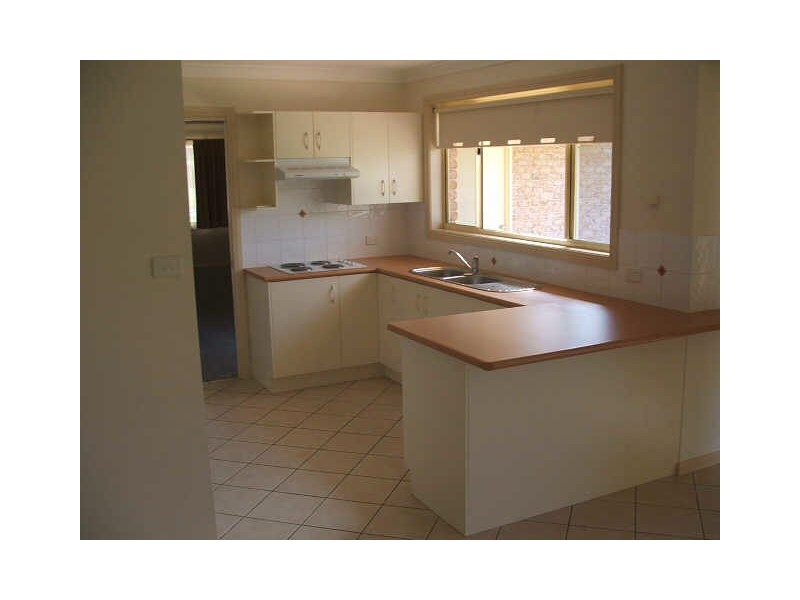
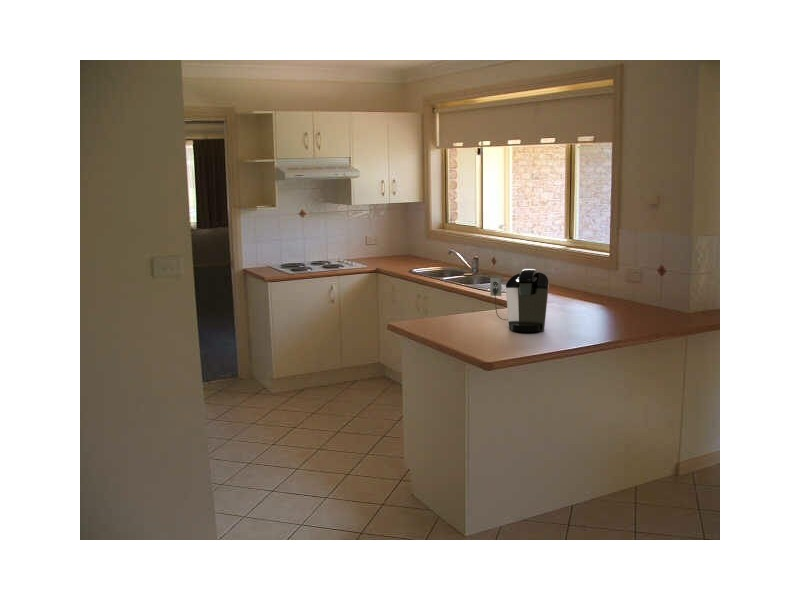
+ coffee maker [489,268,550,333]
